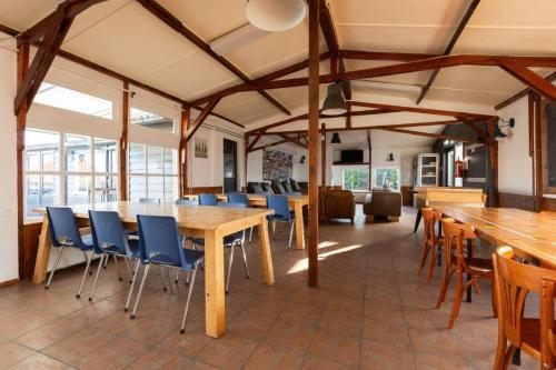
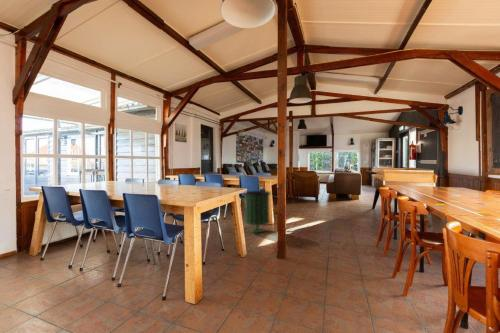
+ trash can [242,190,272,234]
